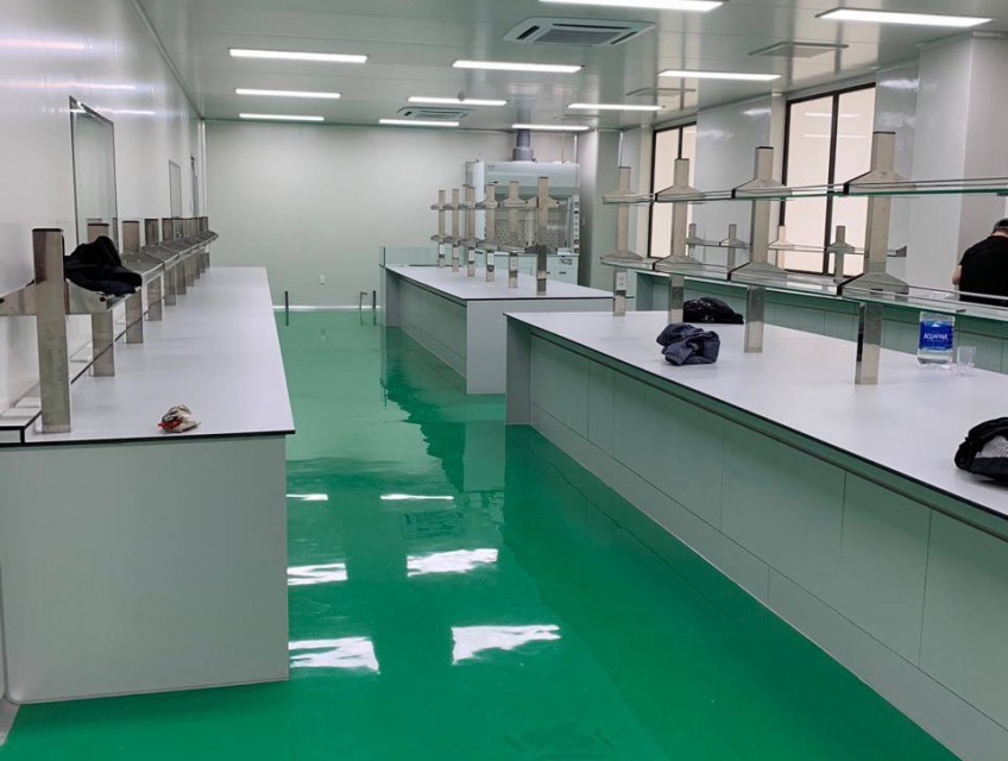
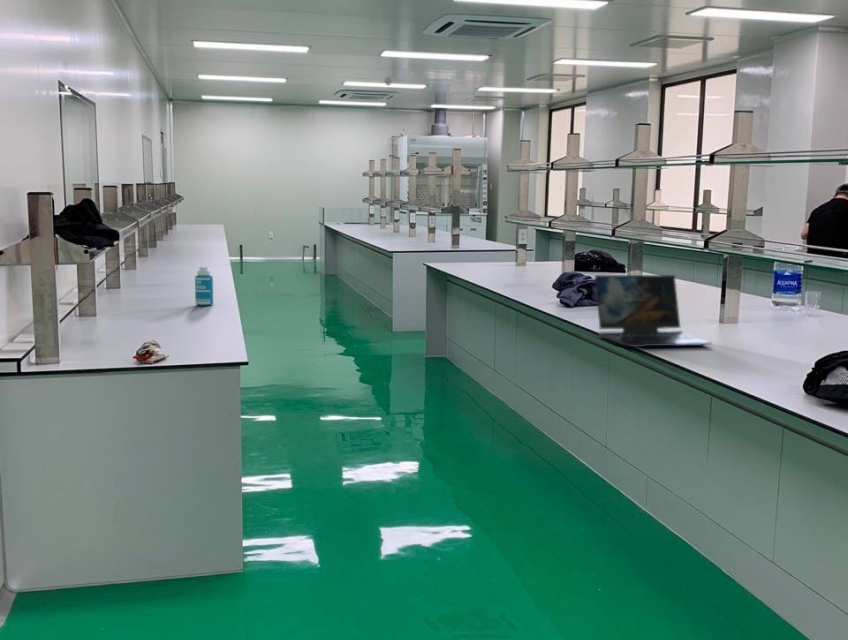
+ laptop [594,274,713,348]
+ bottle [194,266,214,307]
